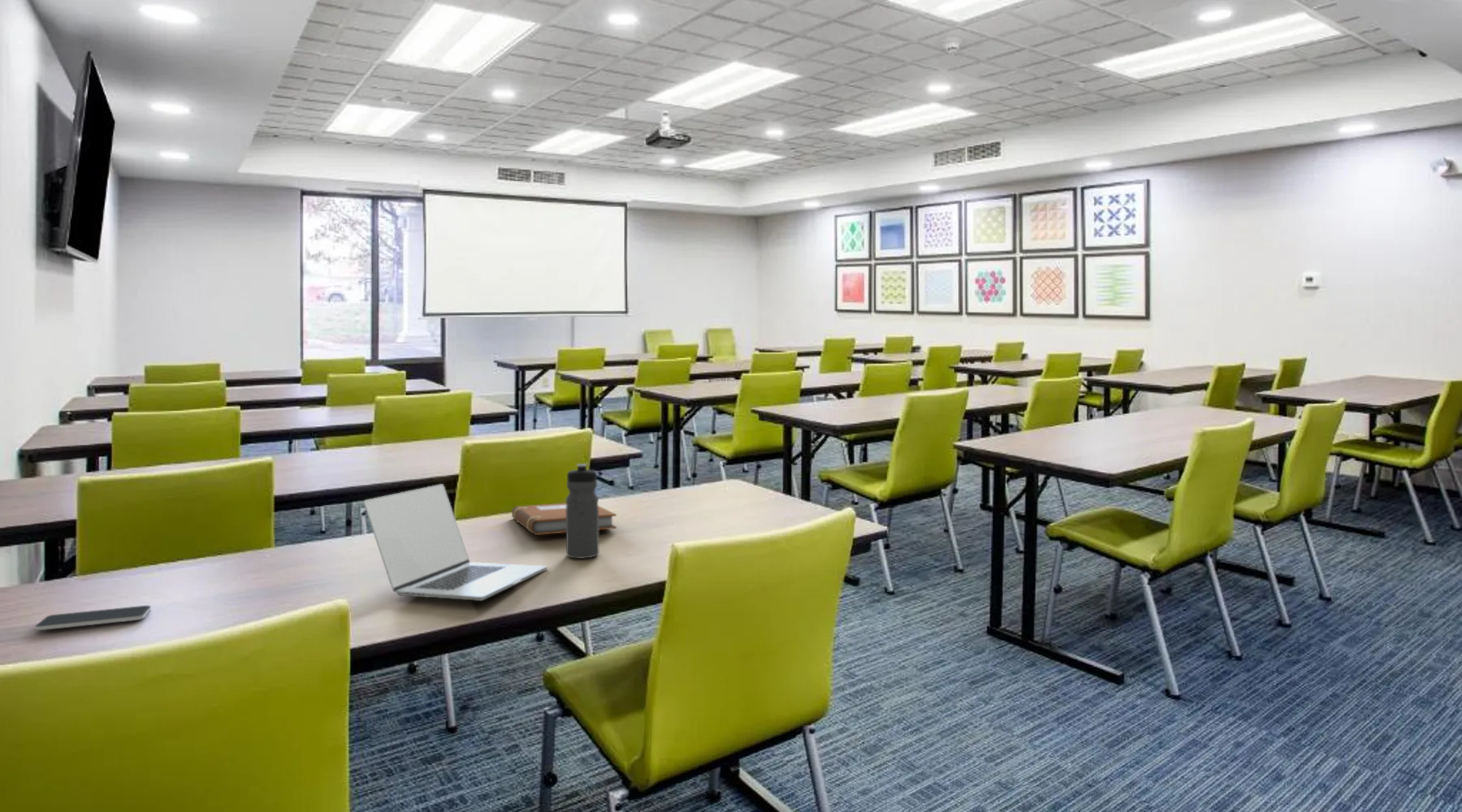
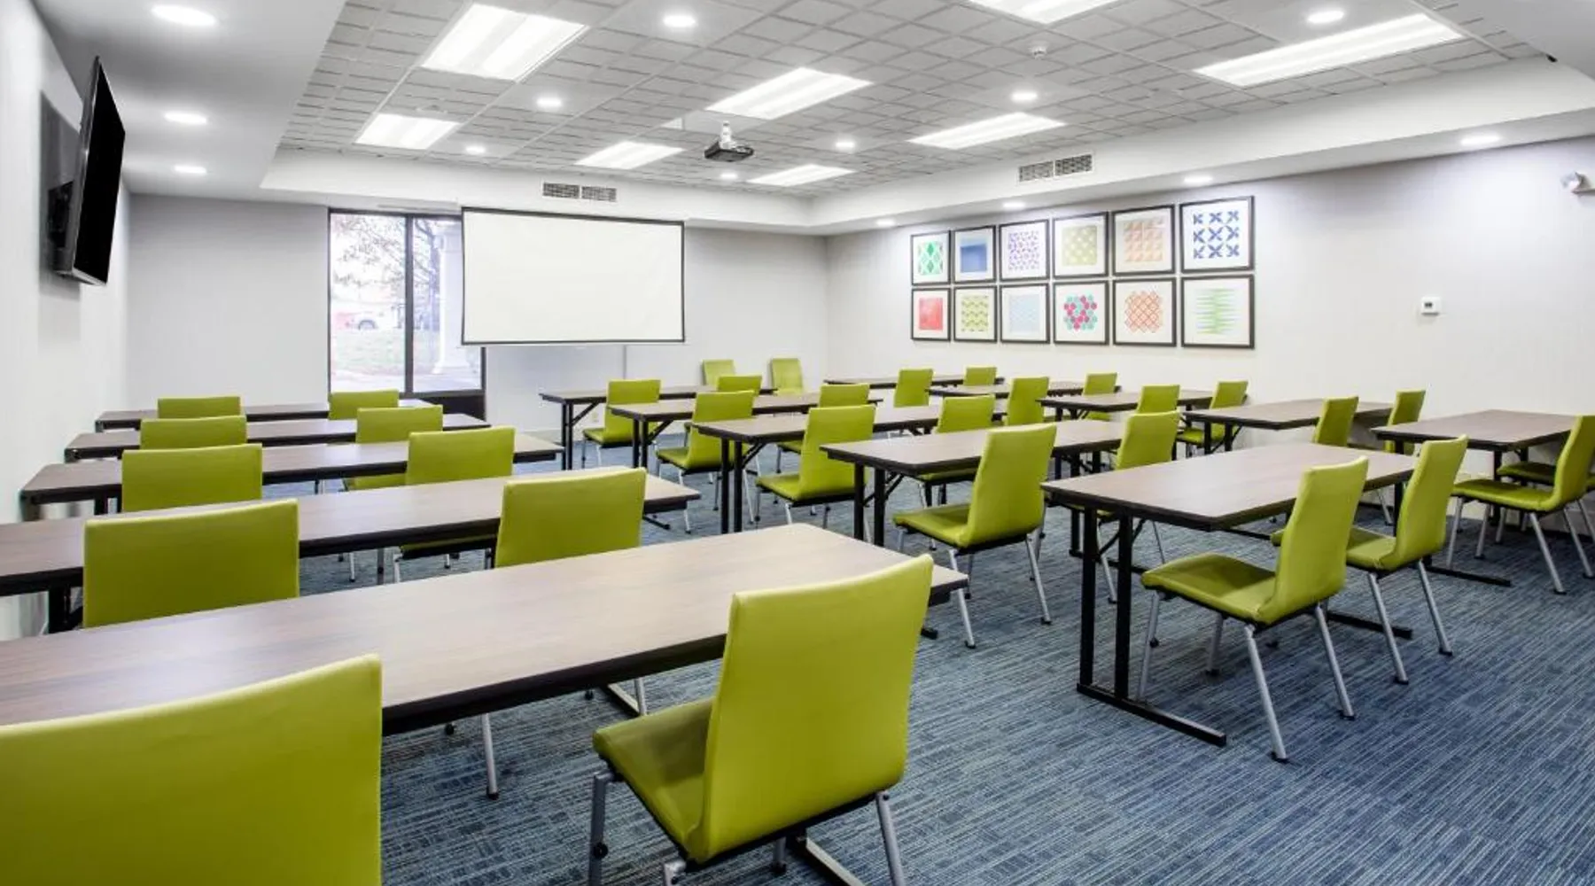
- notebook [511,503,617,536]
- laptop [363,483,547,602]
- smartphone [34,605,152,631]
- water bottle [565,463,600,559]
